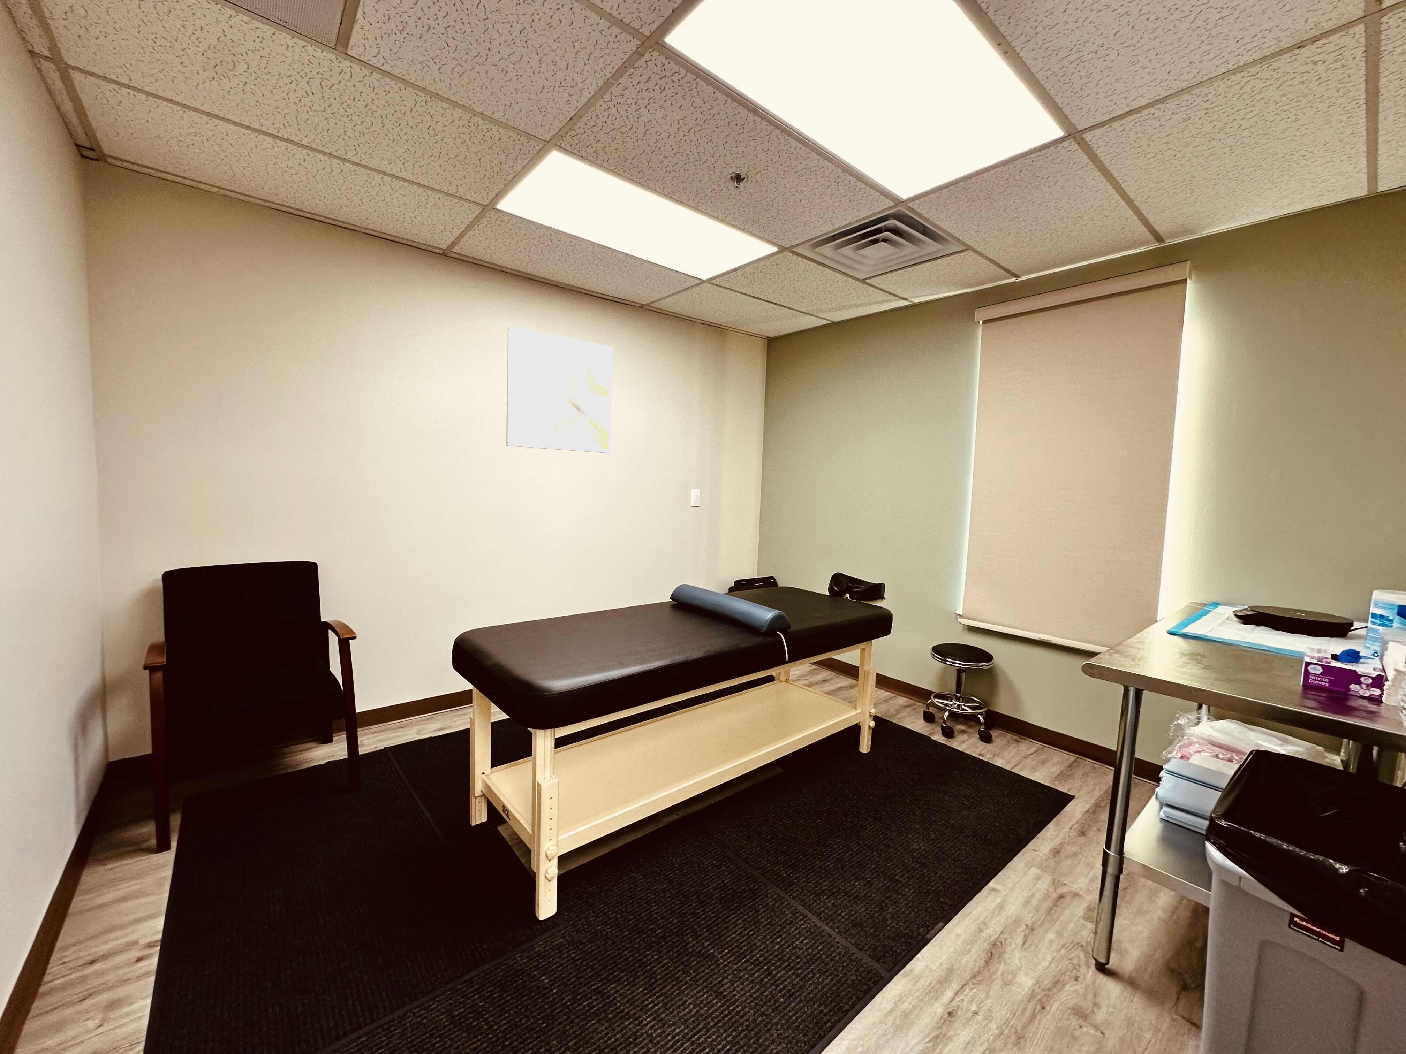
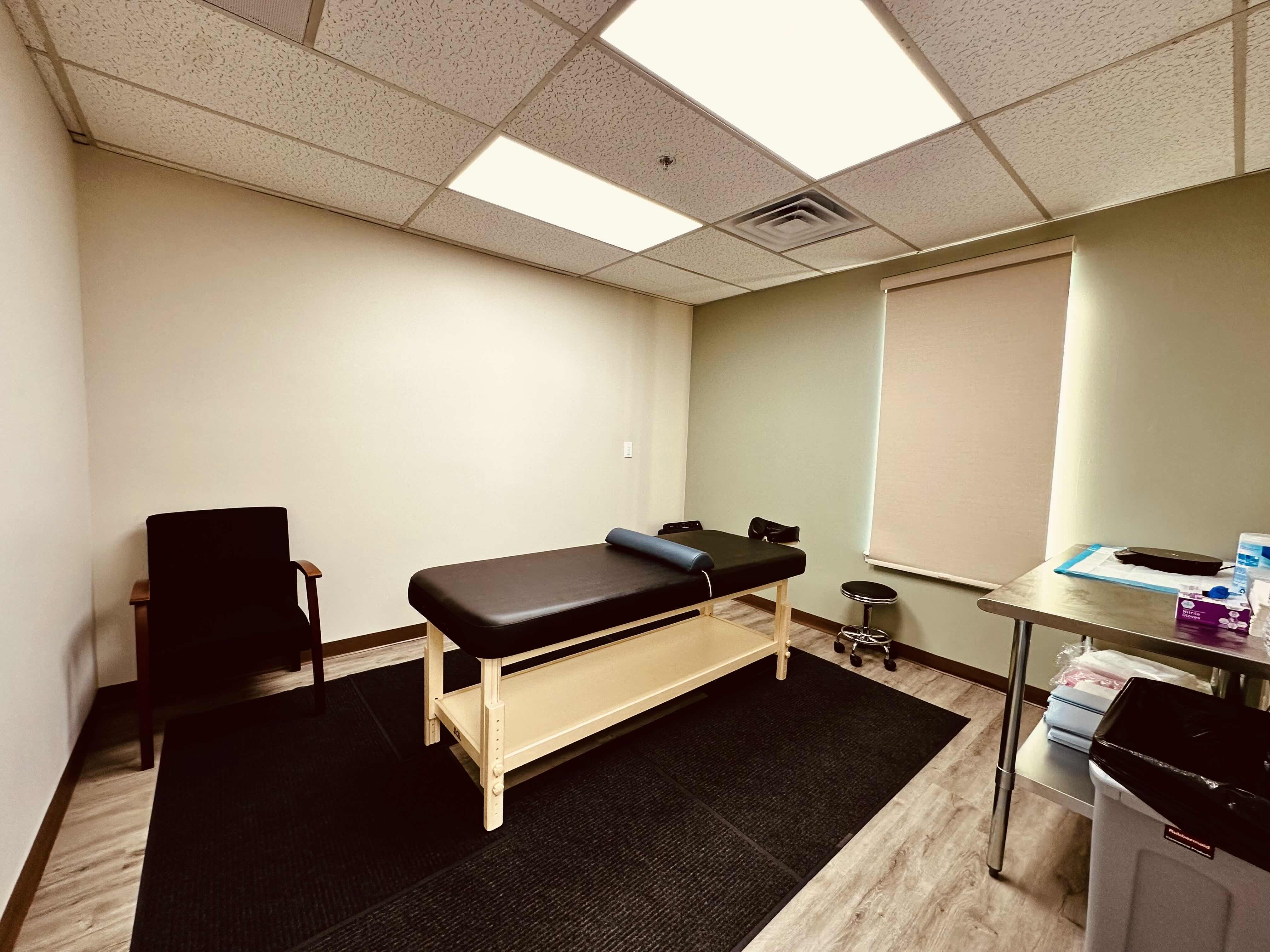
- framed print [506,324,613,454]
